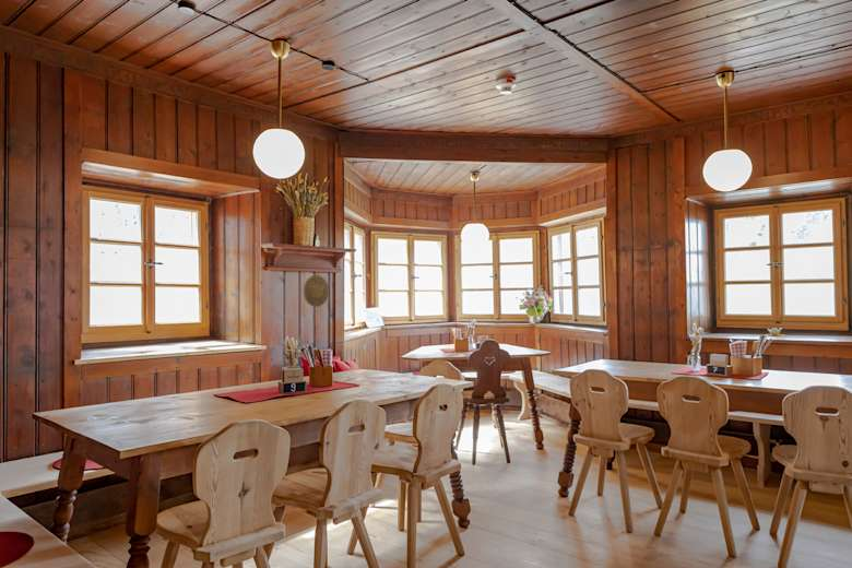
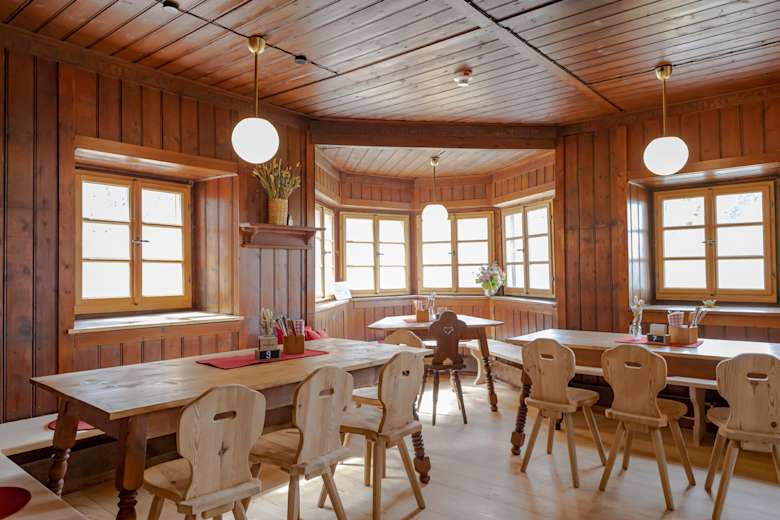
- decorative plate [301,274,330,308]
